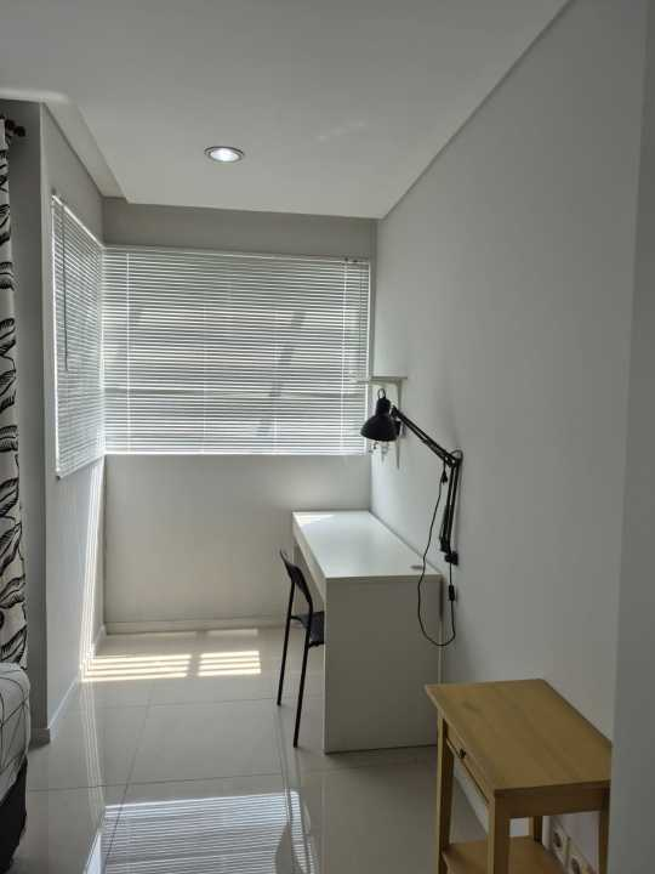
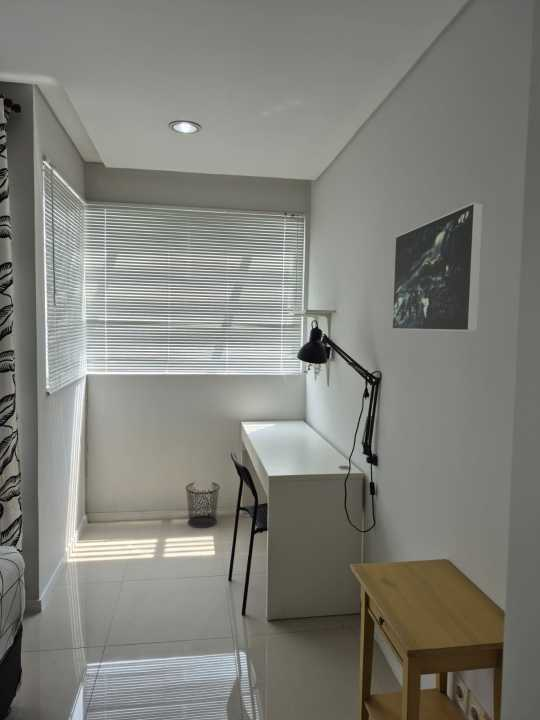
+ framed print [391,201,485,332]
+ waste bin [185,481,221,529]
